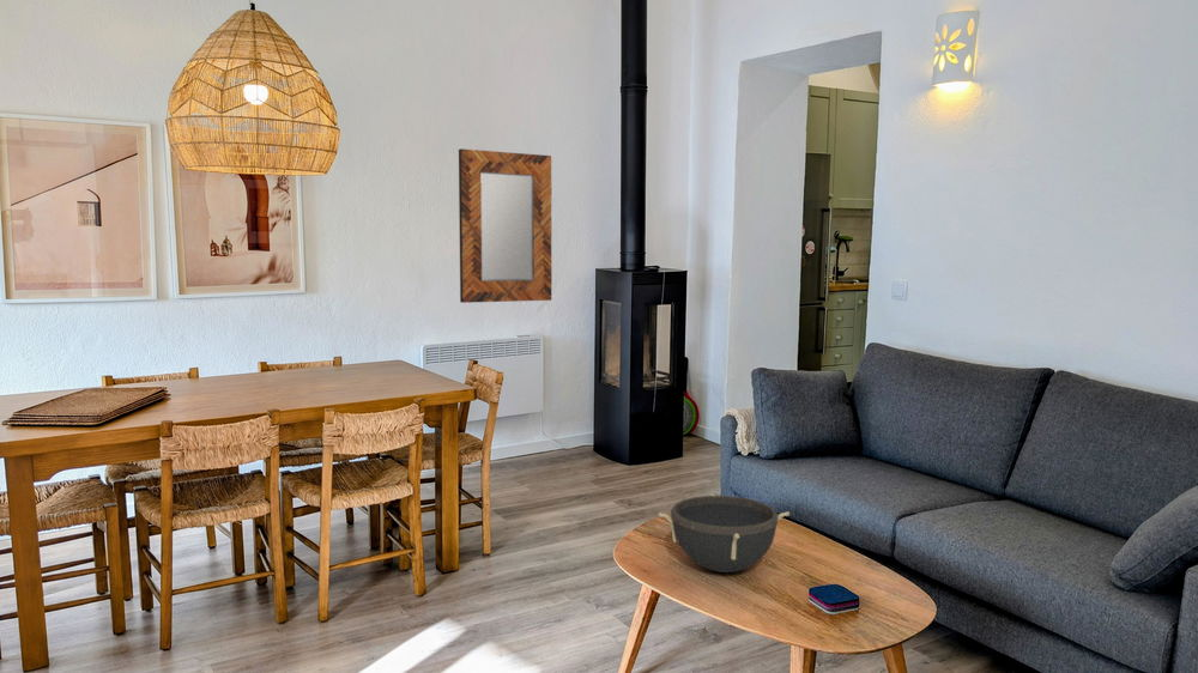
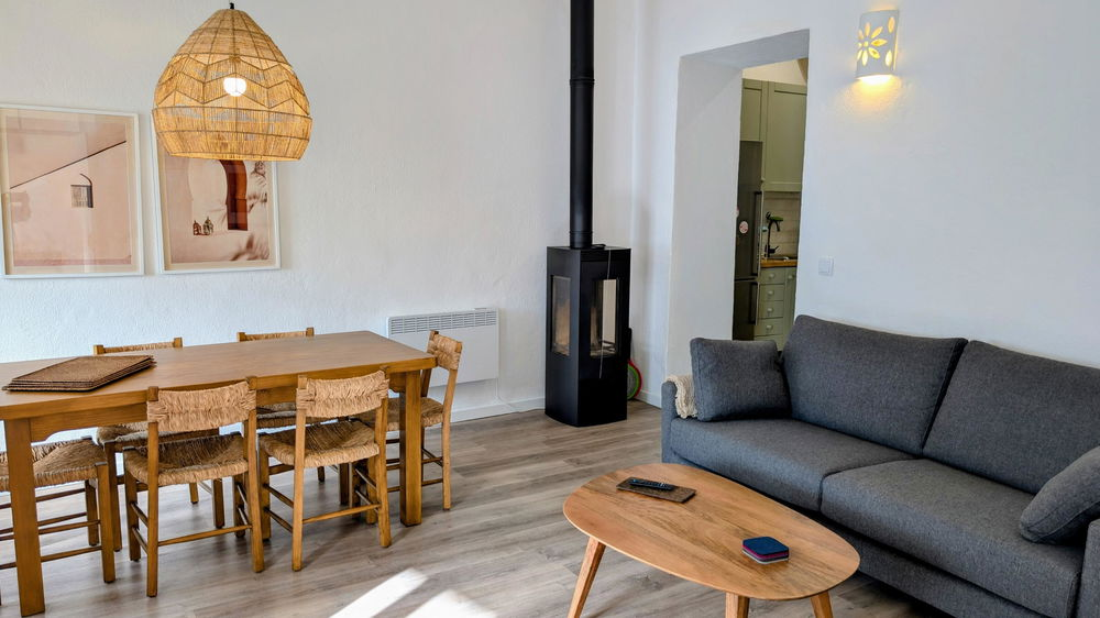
- home mirror [458,147,553,304]
- bowl [658,493,791,574]
